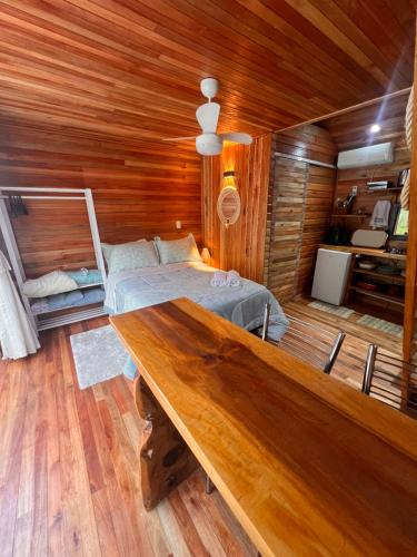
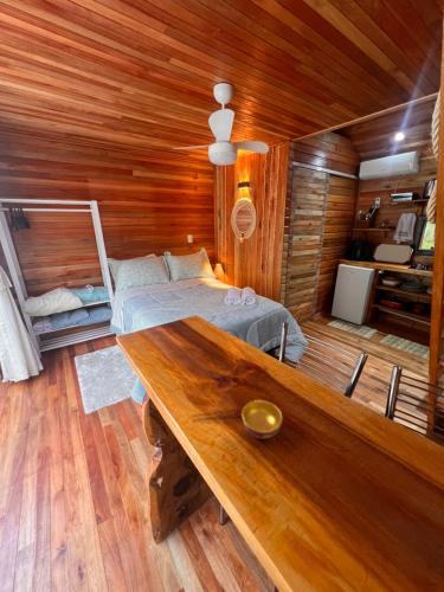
+ bowl [192,399,283,439]
